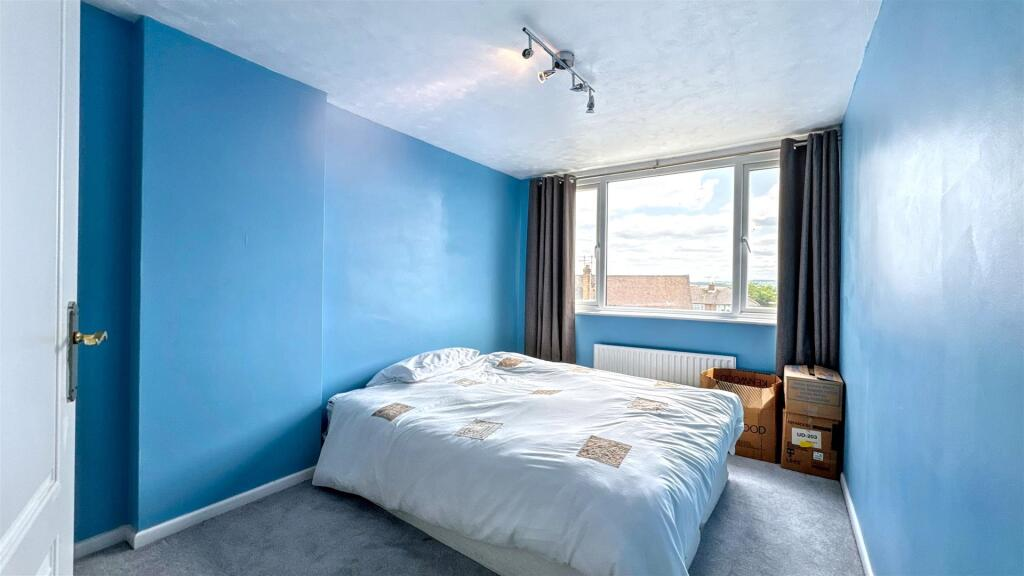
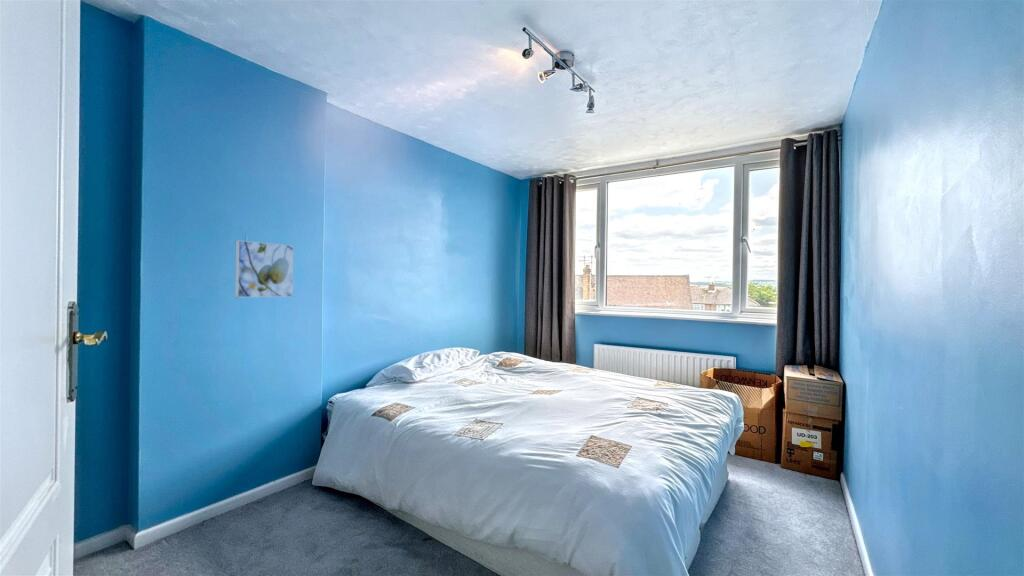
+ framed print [234,239,295,298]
